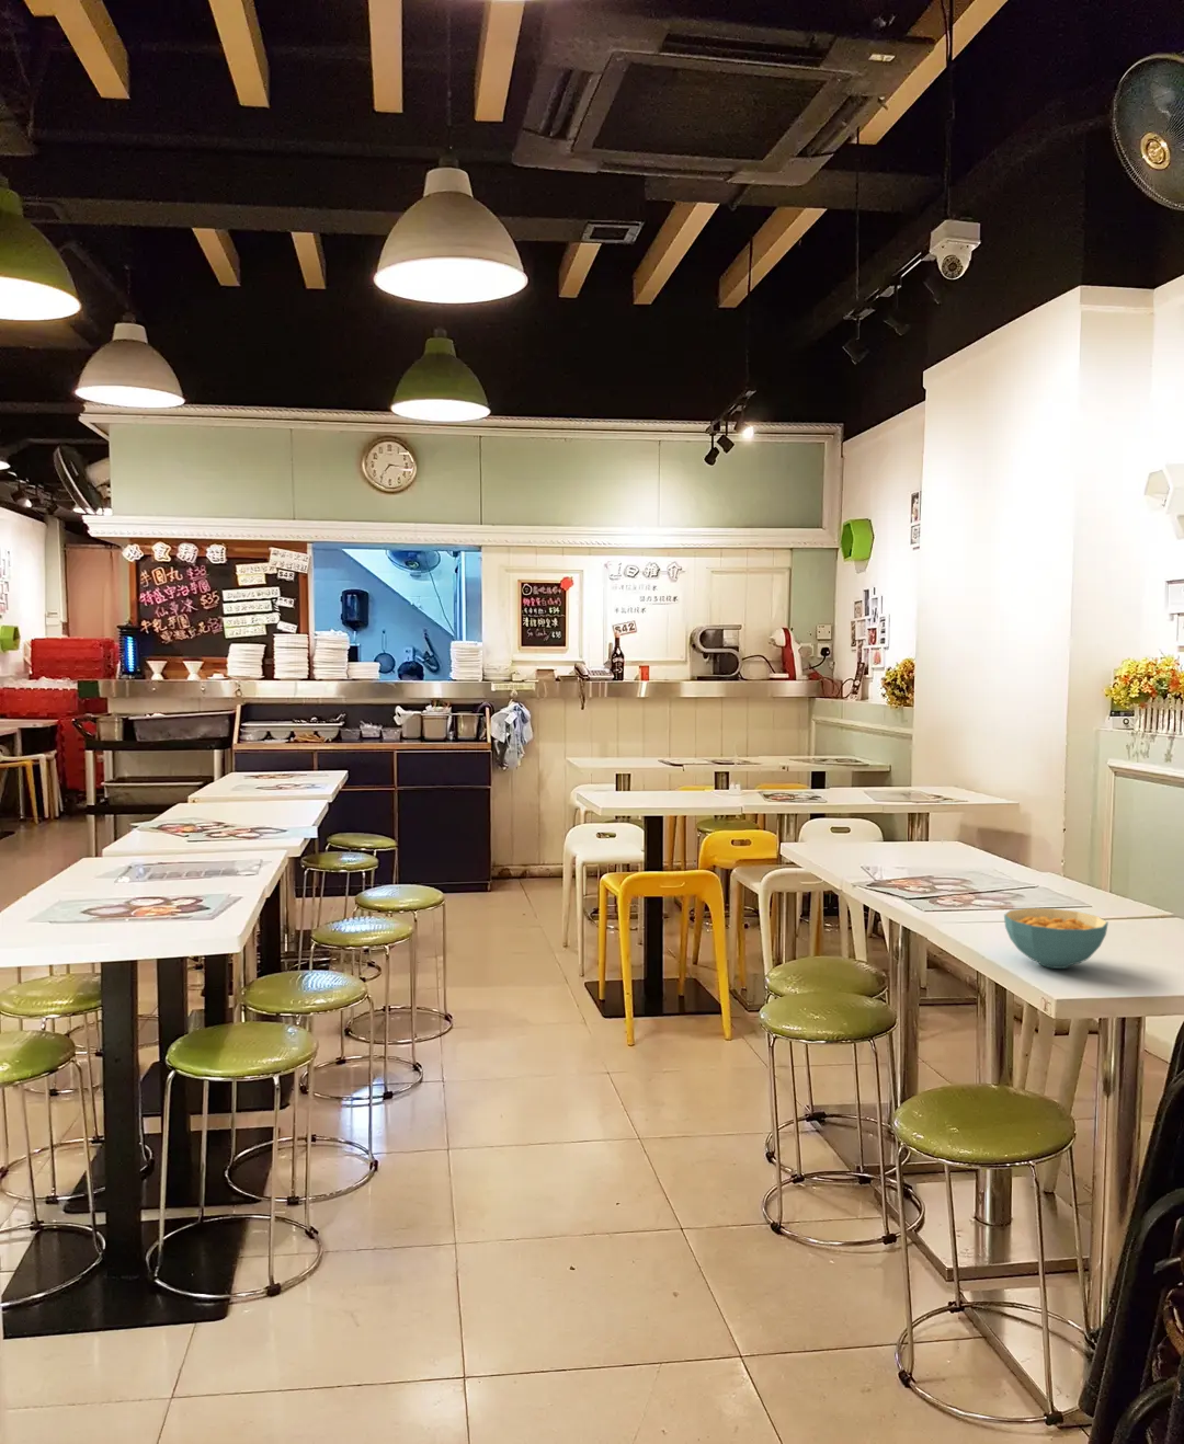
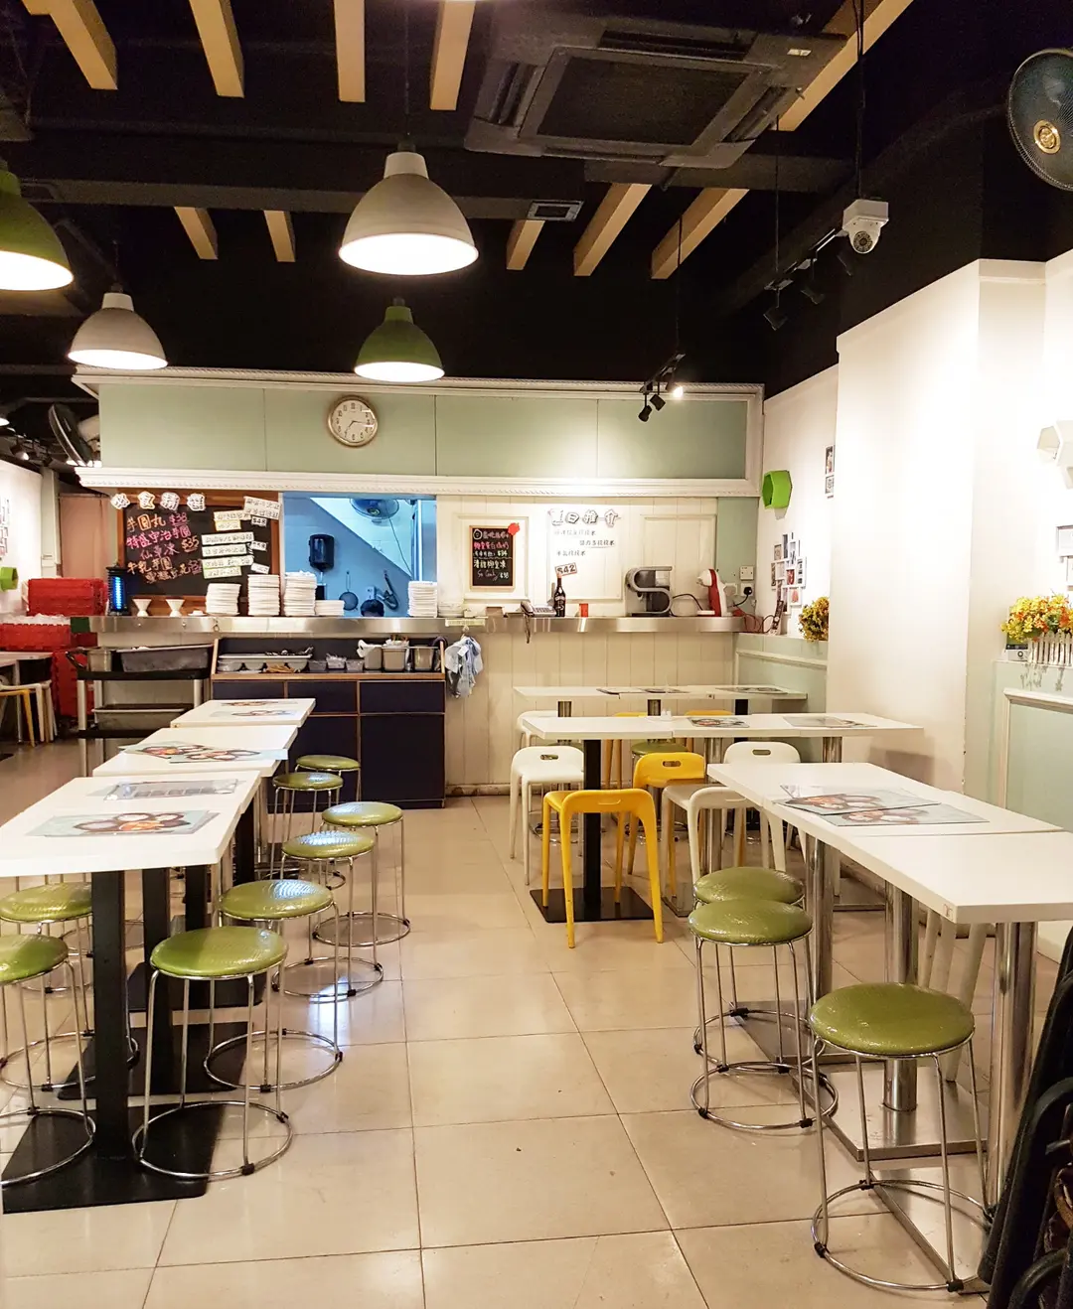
- cereal bowl [1003,907,1110,969]
